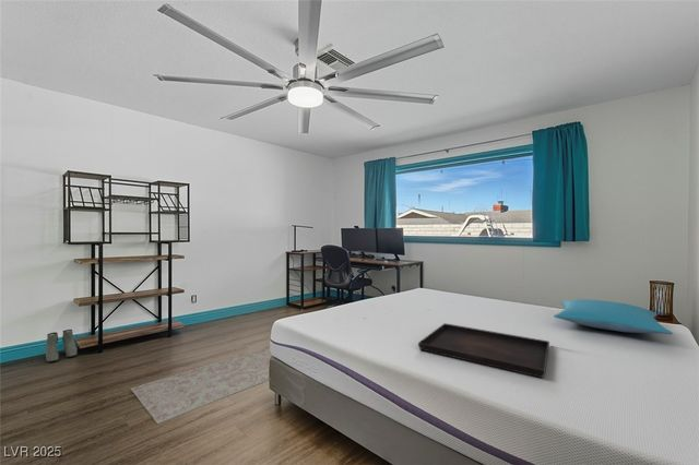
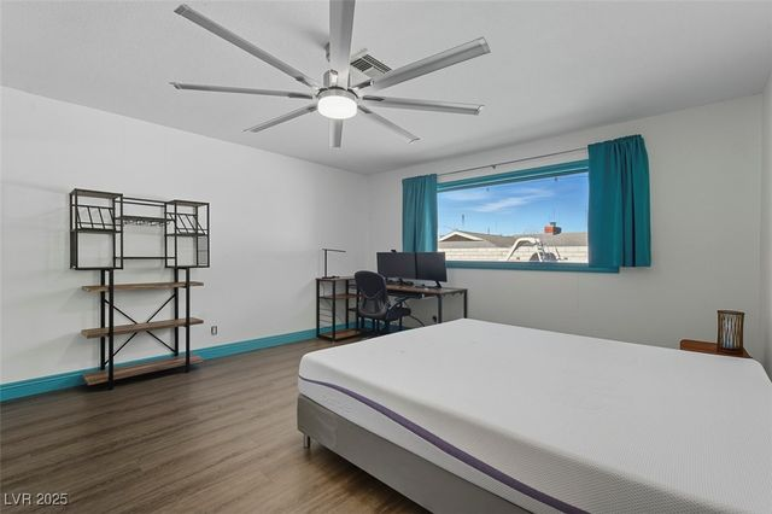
- pillow [553,298,674,335]
- rug [129,345,271,425]
- boots [45,329,78,362]
- serving tray [417,322,550,379]
